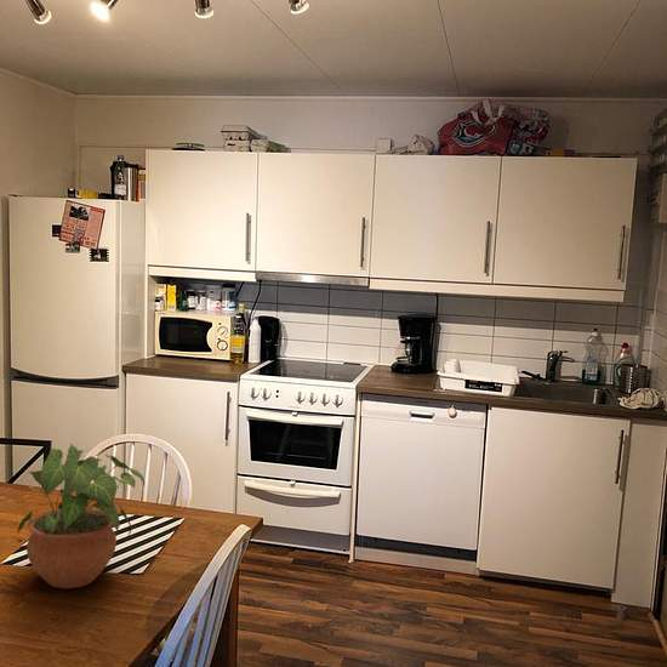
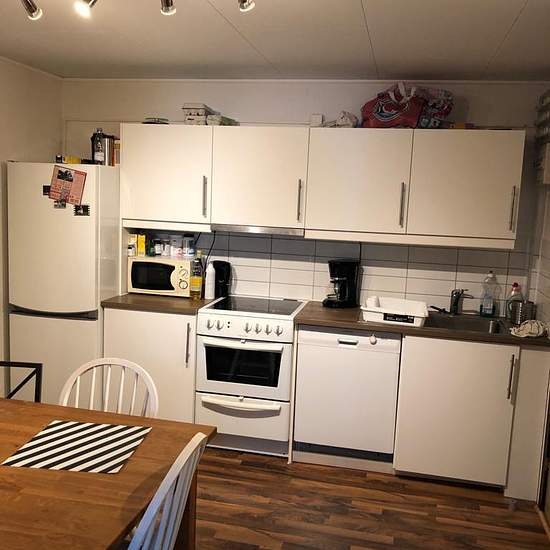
- potted plant [17,443,146,589]
